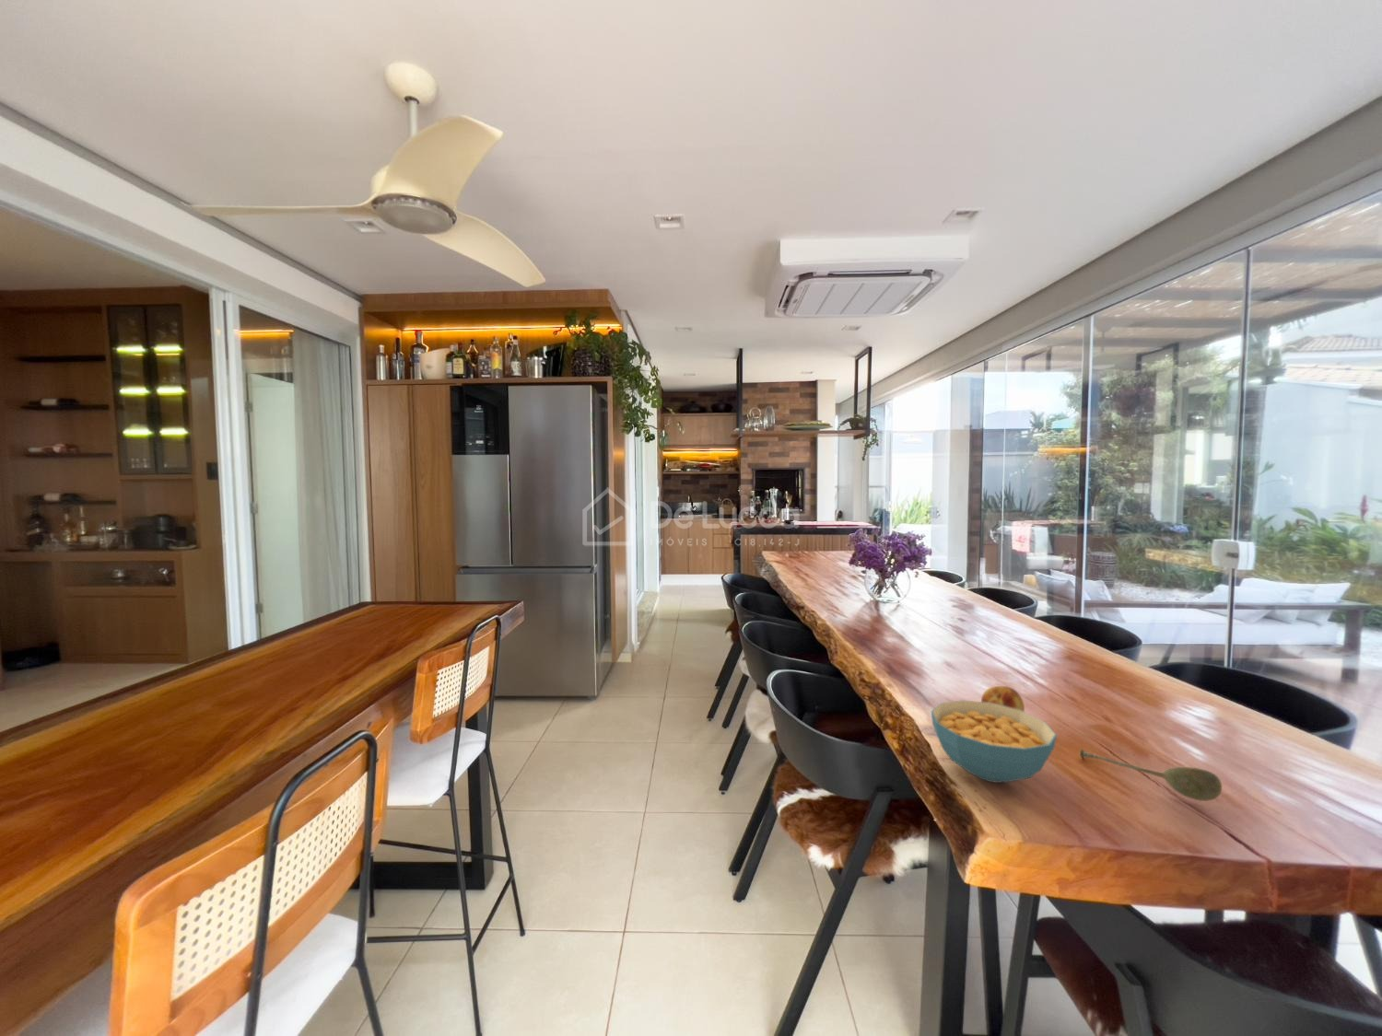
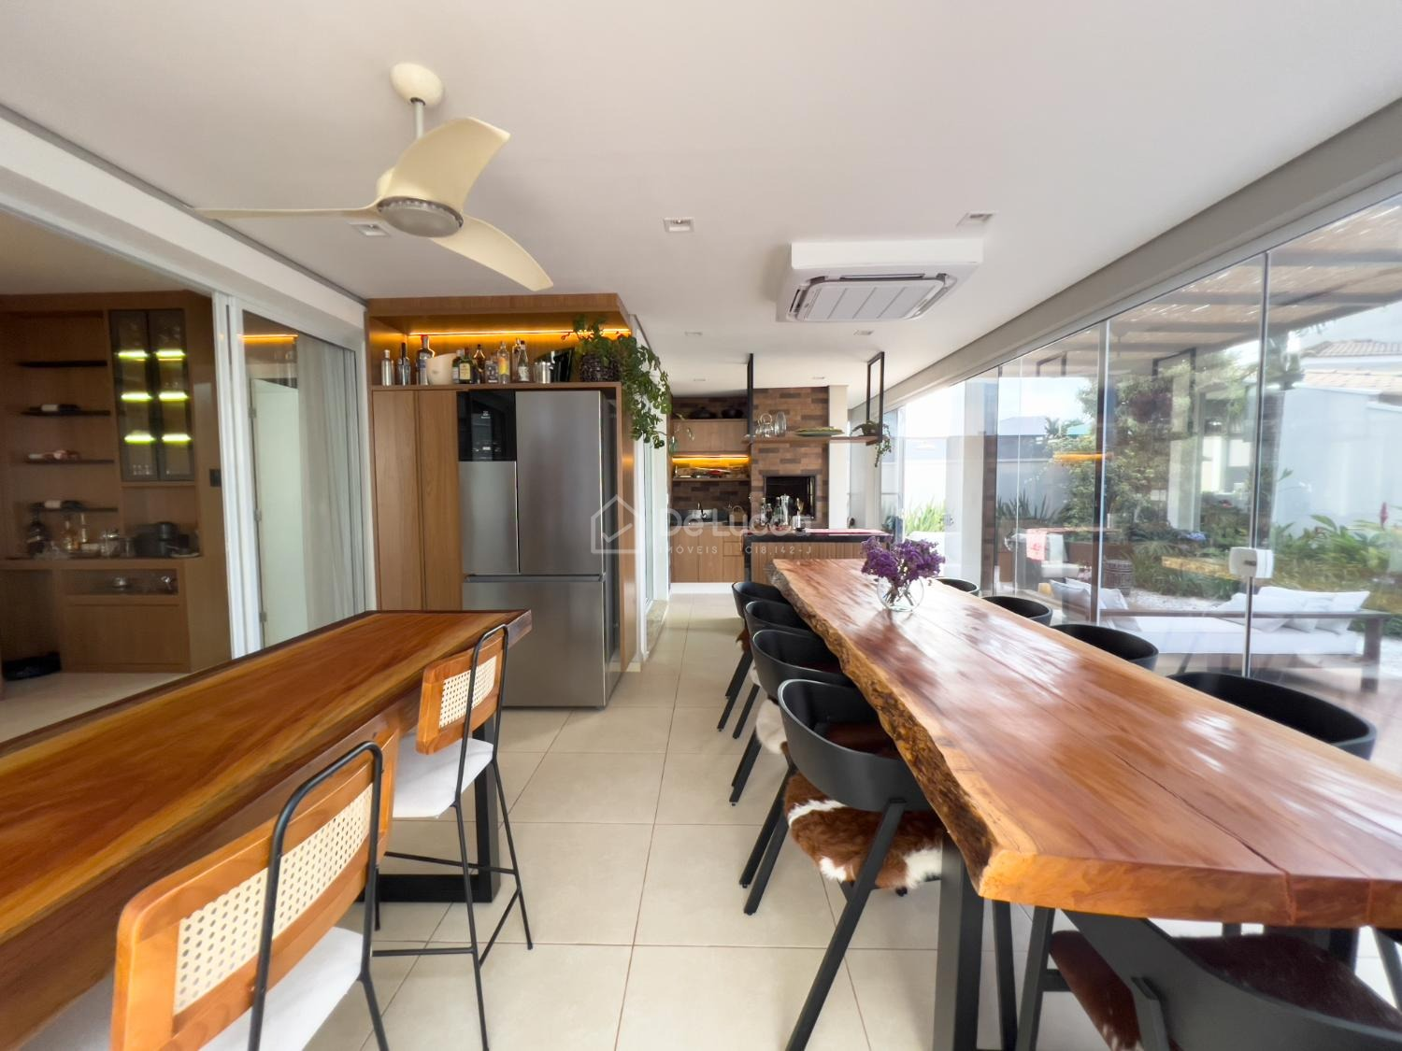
- fruit [980,686,1025,712]
- soupspoon [1078,749,1223,802]
- cereal bowl [930,699,1058,784]
